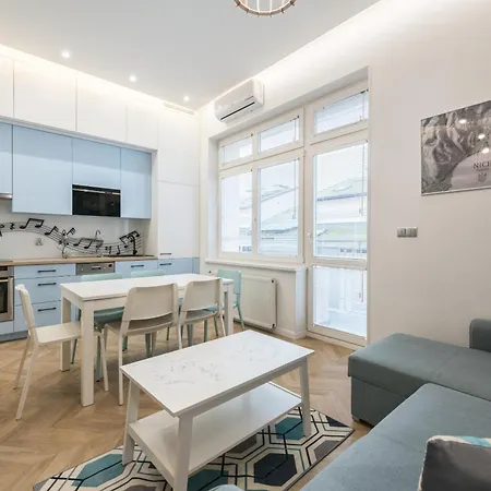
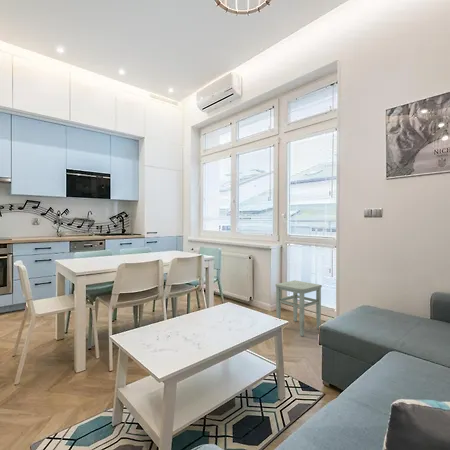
+ stool [275,279,323,337]
